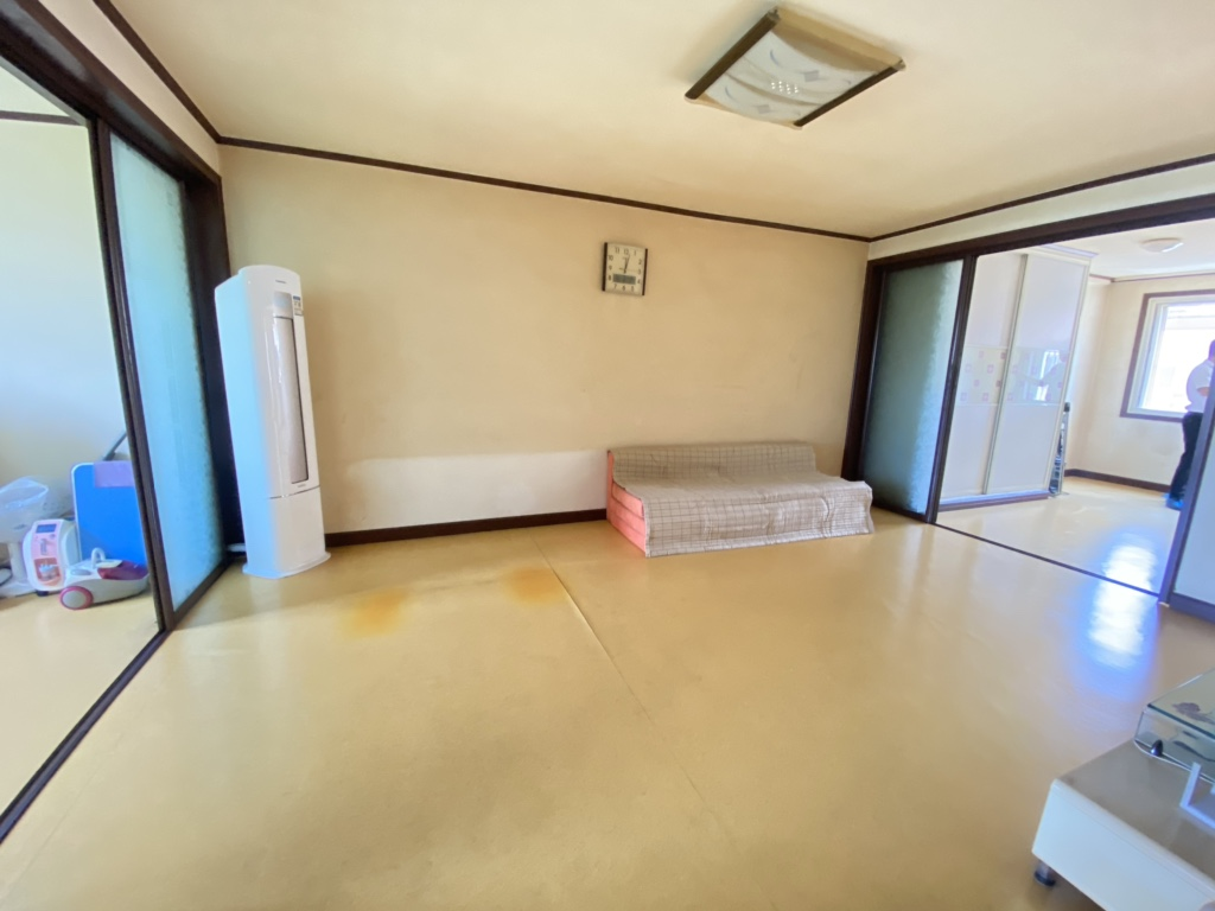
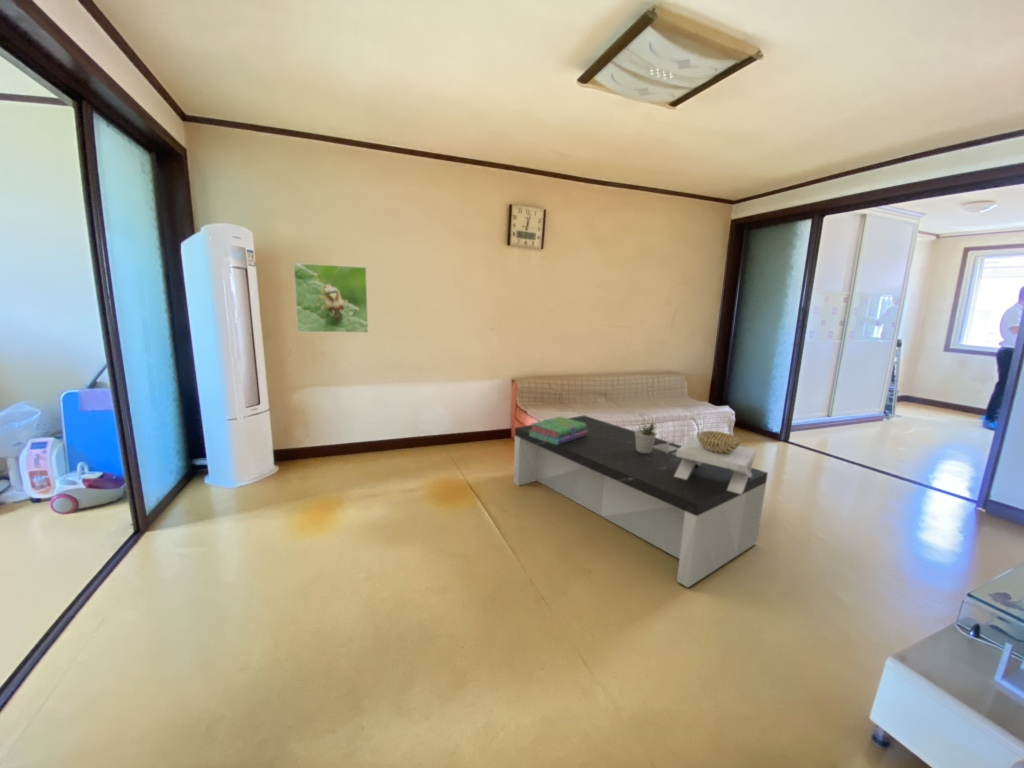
+ potted plant [635,421,659,453]
+ stack of books [529,415,587,445]
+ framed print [292,262,369,334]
+ coffee table [512,415,769,588]
+ decorative bowl [674,430,757,494]
